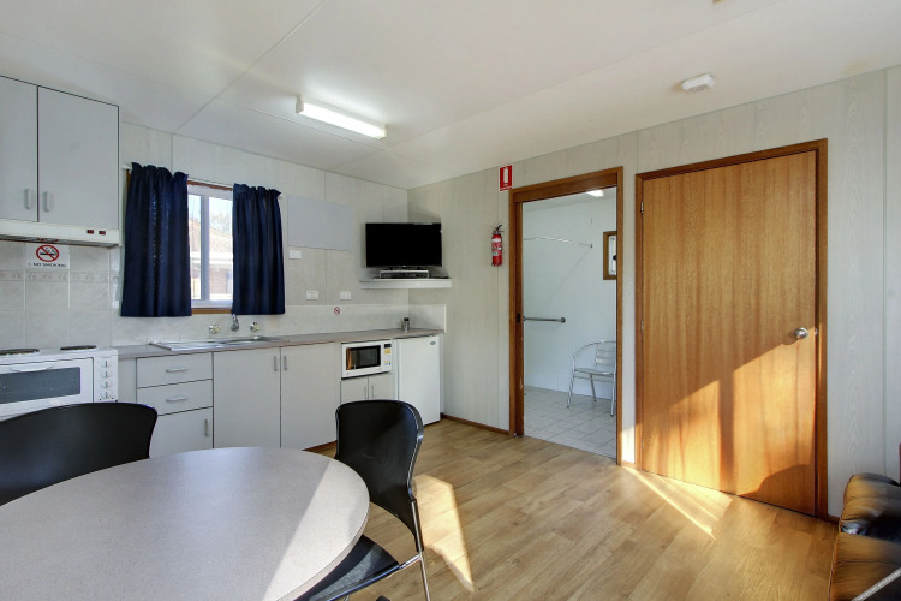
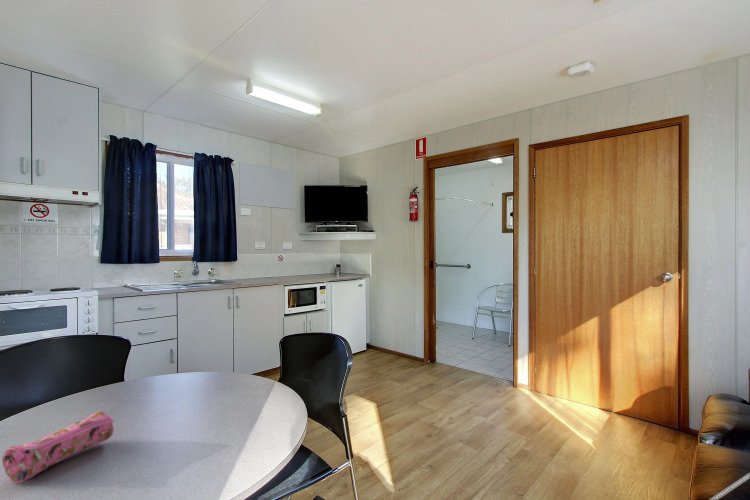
+ pencil case [1,410,115,484]
